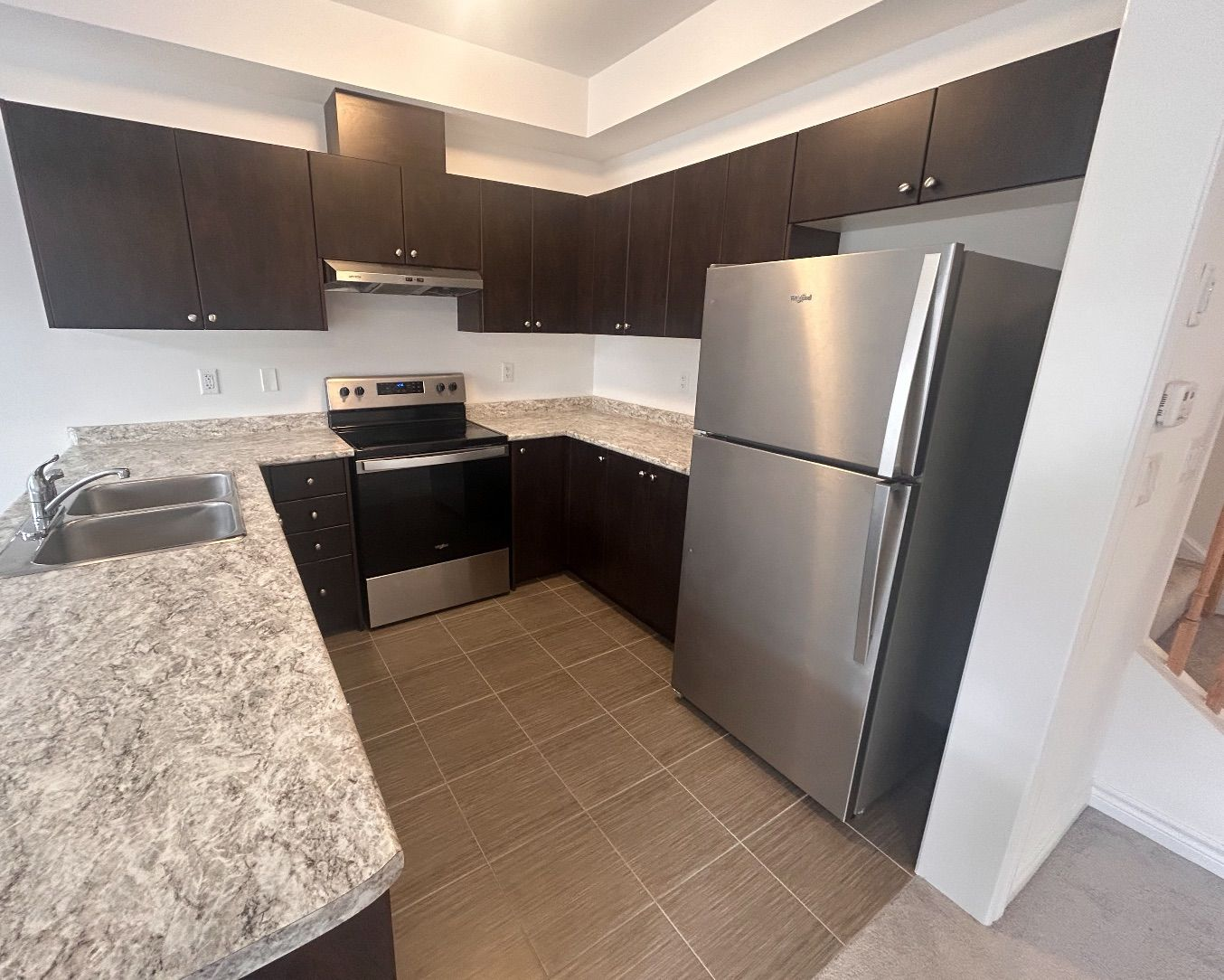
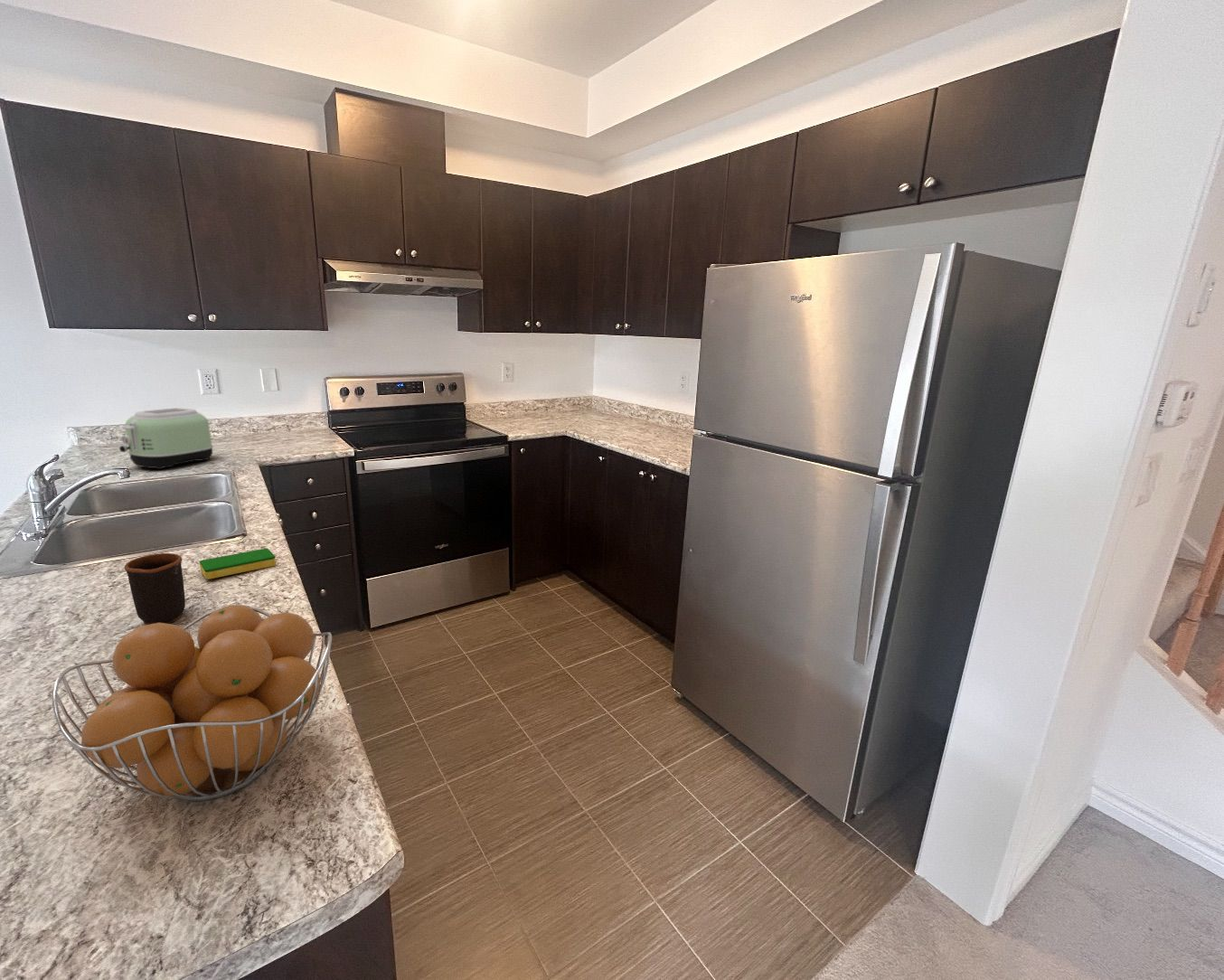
+ toaster [118,407,214,470]
+ dish sponge [199,548,277,580]
+ fruit basket [52,604,333,802]
+ mug [124,552,186,625]
